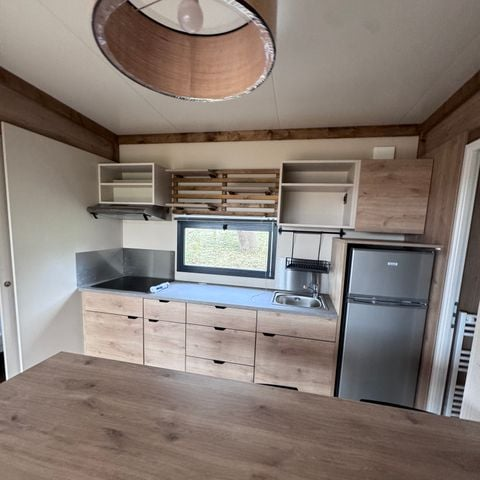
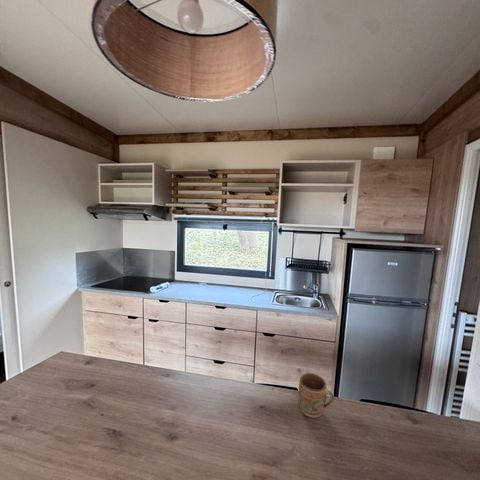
+ mug [298,372,335,419]
